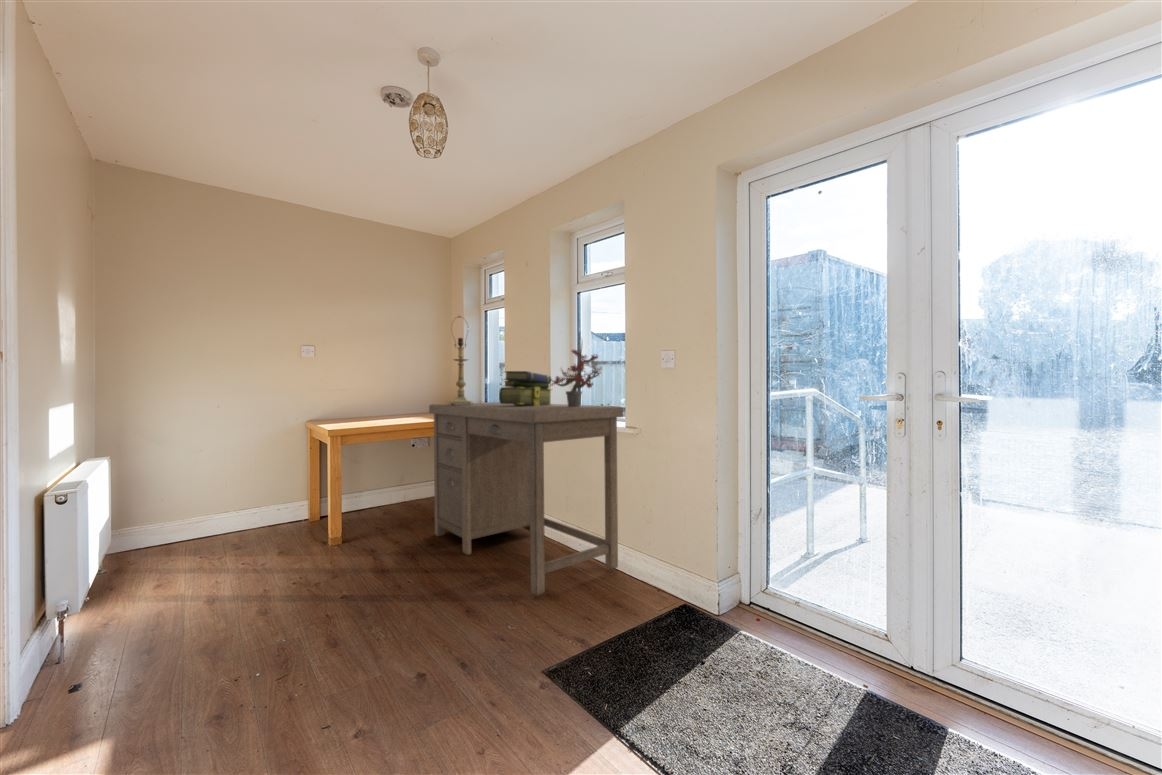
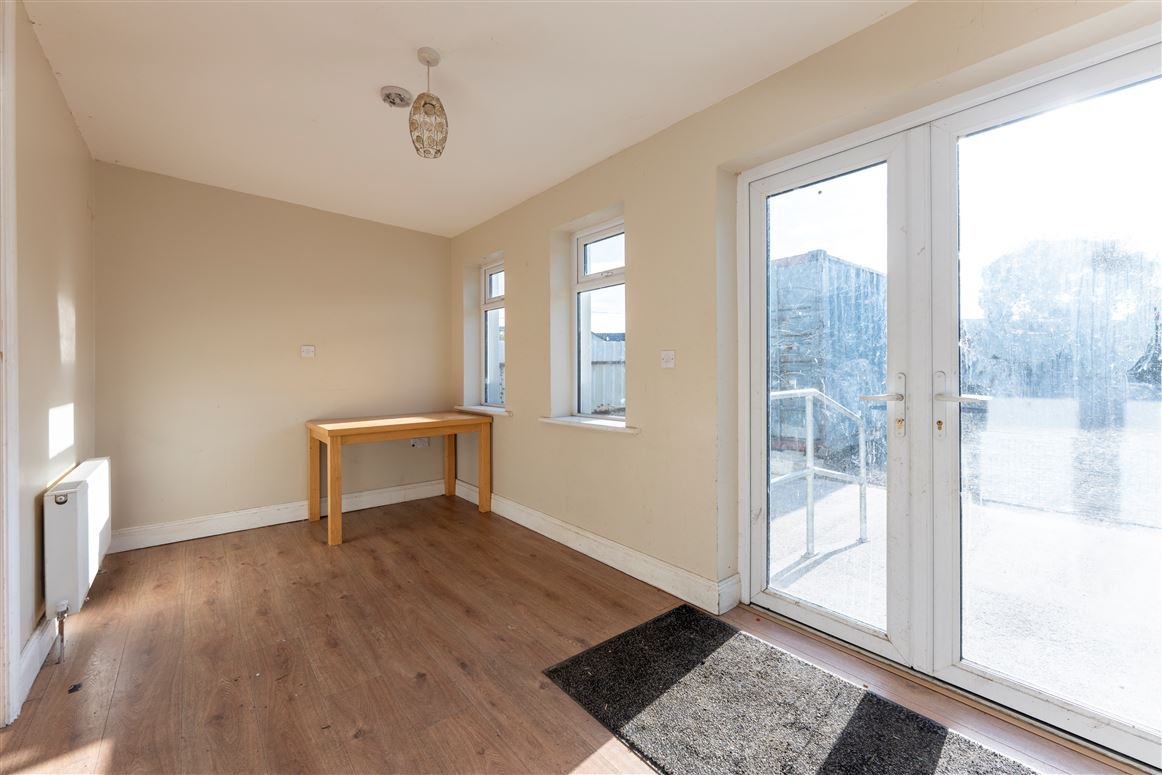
- desk [428,401,624,597]
- stack of books [498,370,554,406]
- potted plant [546,336,605,407]
- table lamp [447,313,475,405]
